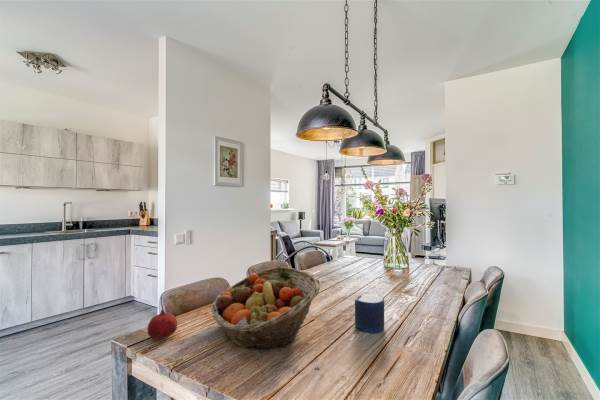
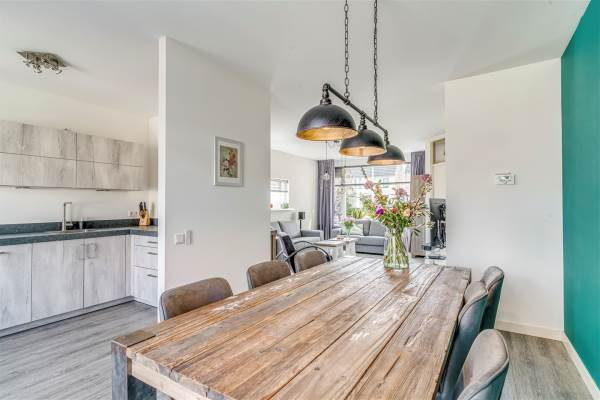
- candle [354,293,385,334]
- fruit basket [210,266,321,351]
- fruit [146,309,178,340]
